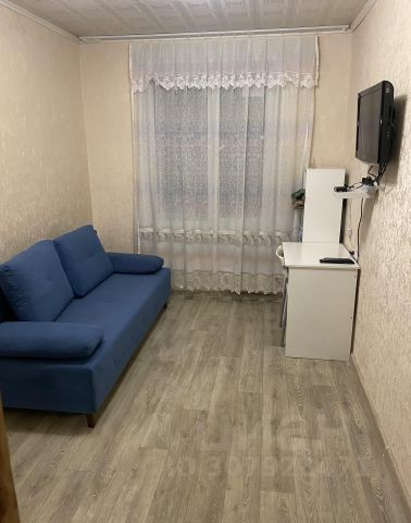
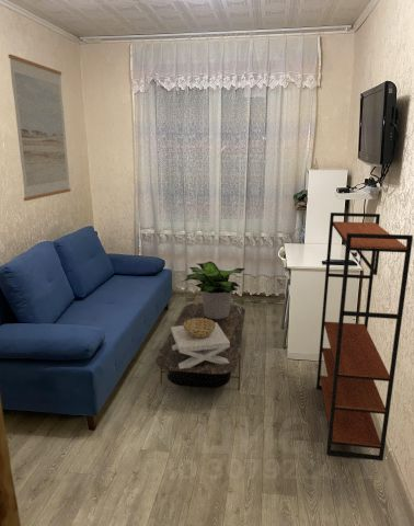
+ potted plant [182,260,246,320]
+ coffee table [154,302,246,391]
+ wall art [8,54,72,202]
+ decorative bowl [170,318,230,369]
+ bookshelf [315,211,414,462]
